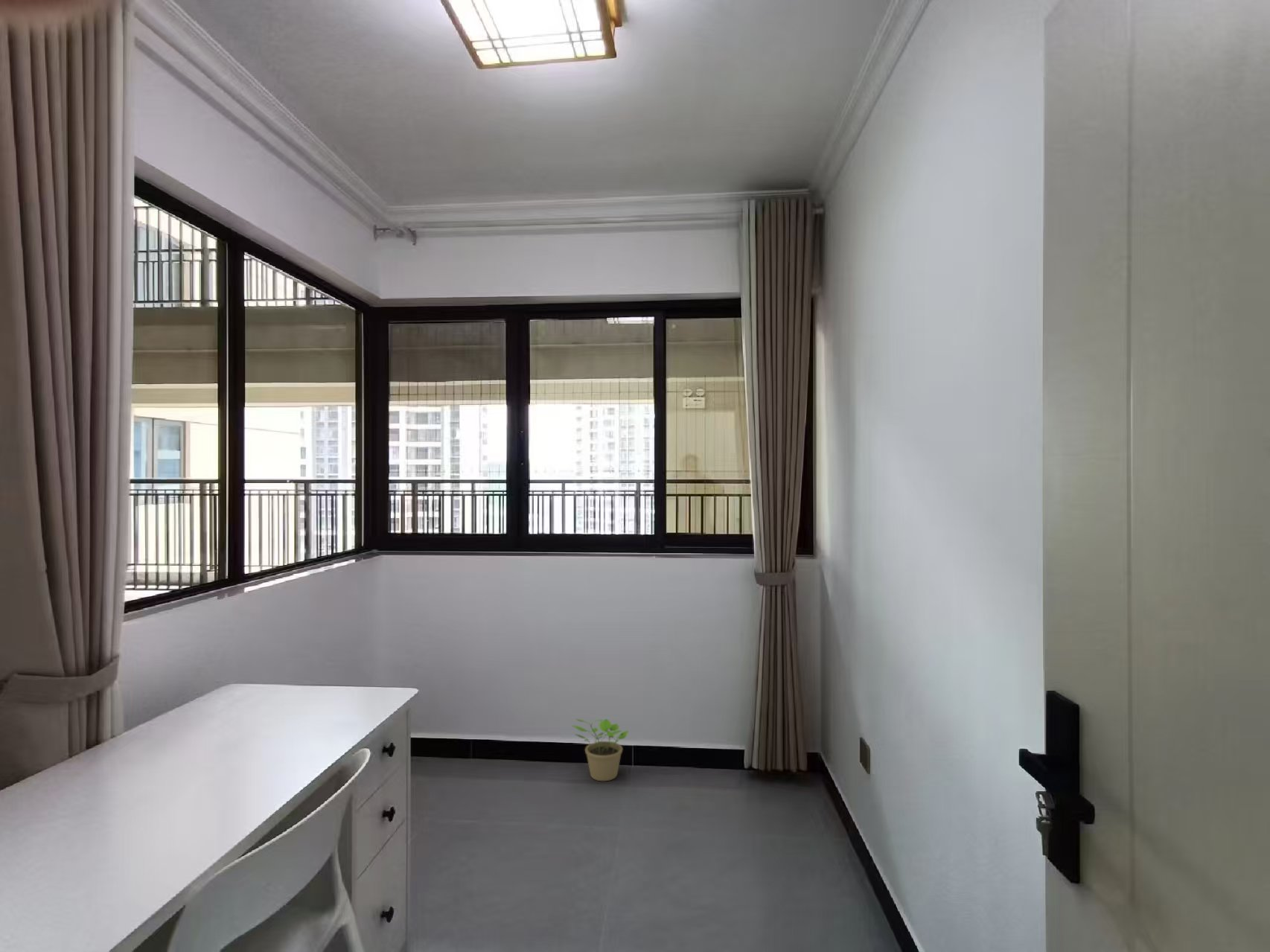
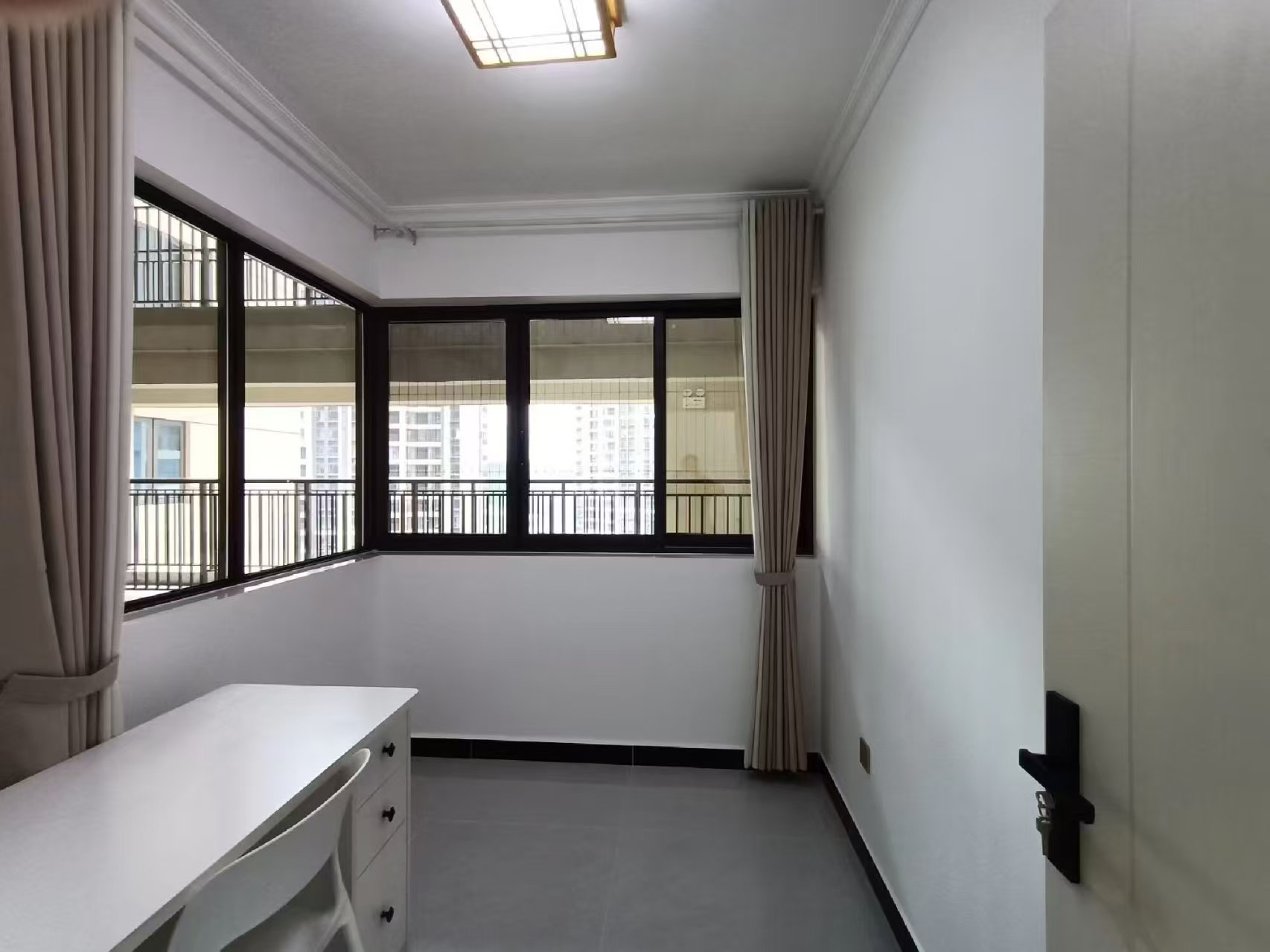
- potted plant [572,718,630,782]
